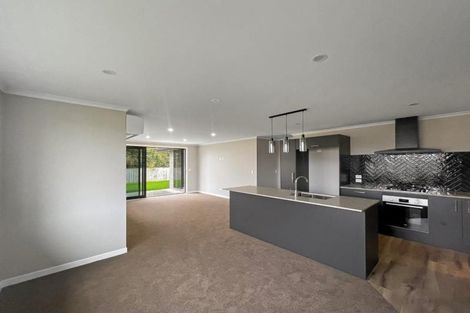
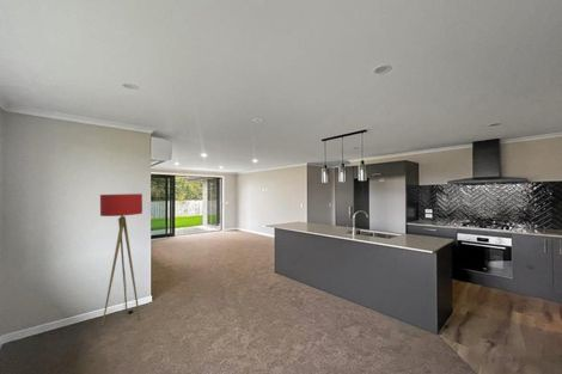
+ floor lamp [99,192,143,329]
